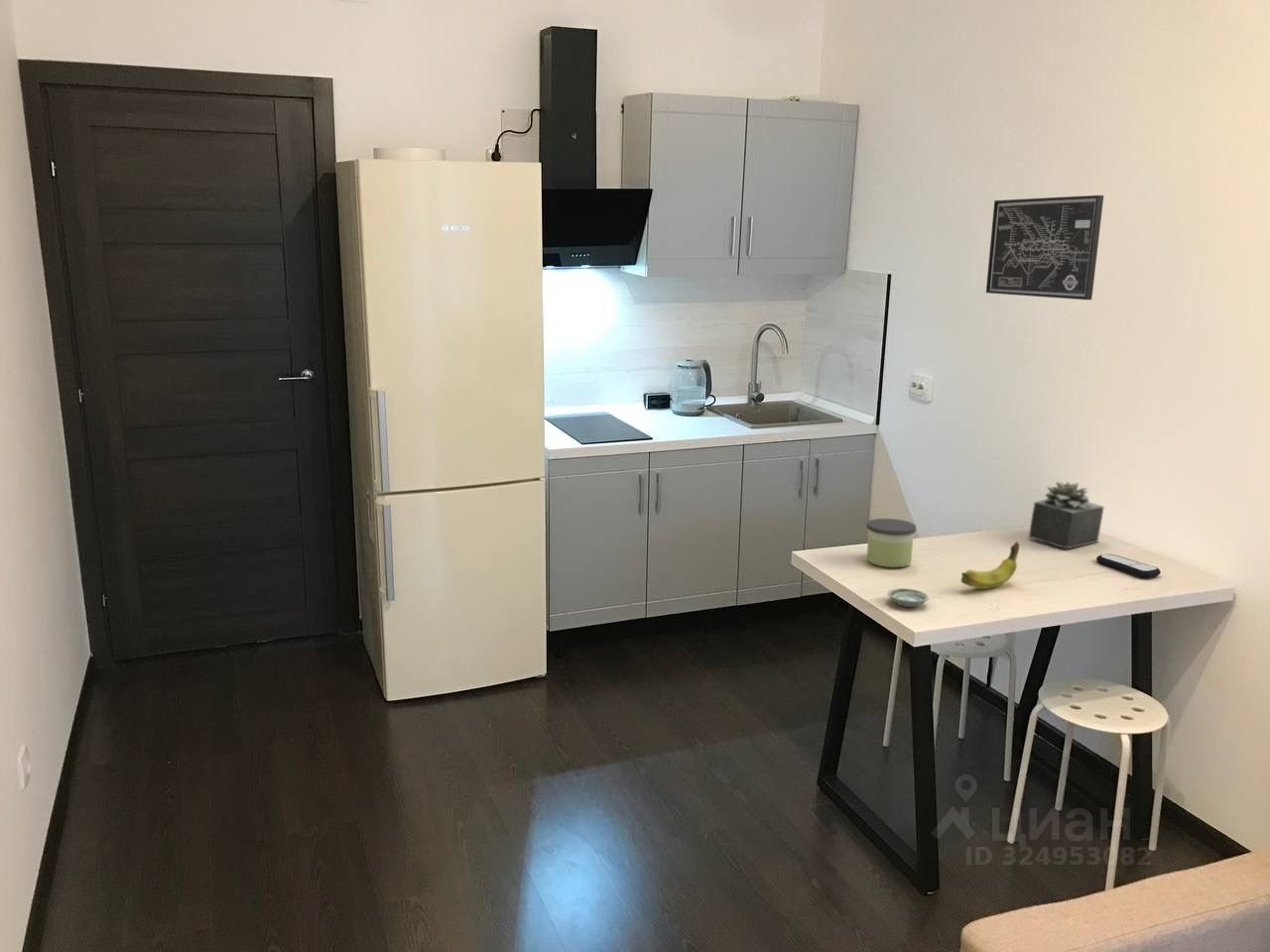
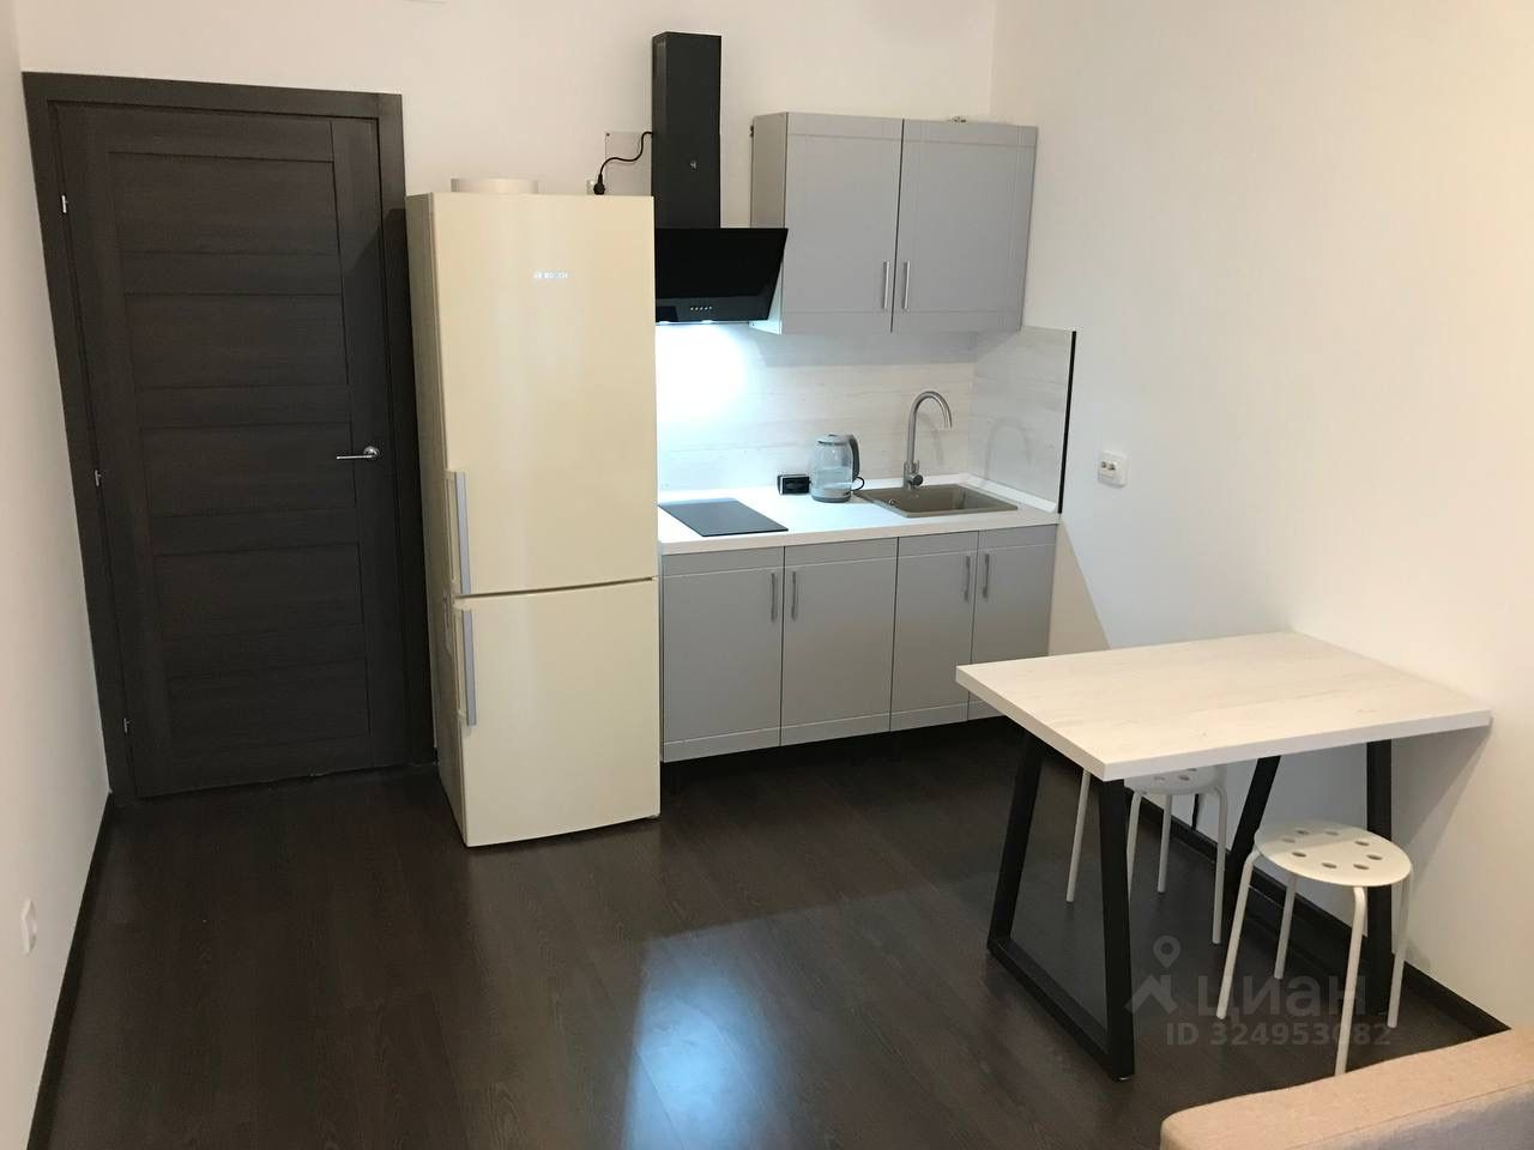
- fruit [960,540,1020,590]
- succulent plant [1027,480,1104,549]
- wall art [985,194,1104,300]
- candle [866,518,917,568]
- remote control [1095,553,1162,579]
- saucer [887,587,930,608]
